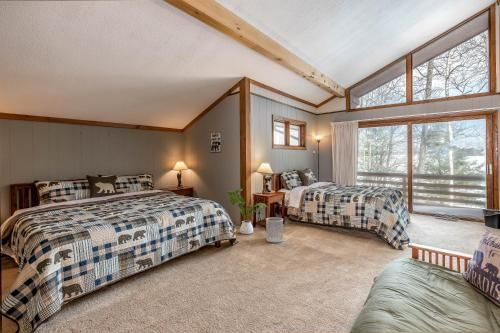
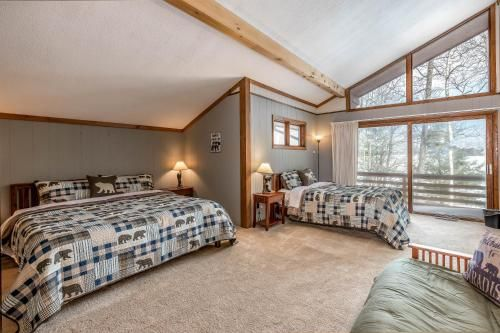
- wastebasket [265,216,284,244]
- house plant [224,188,268,235]
